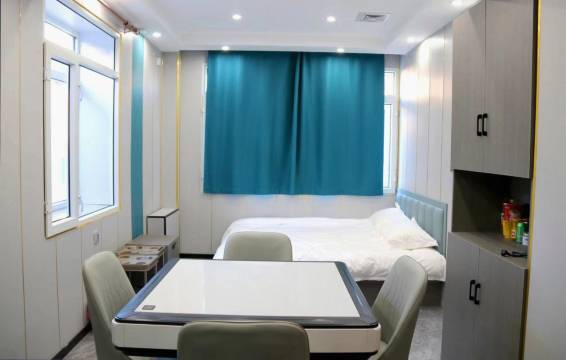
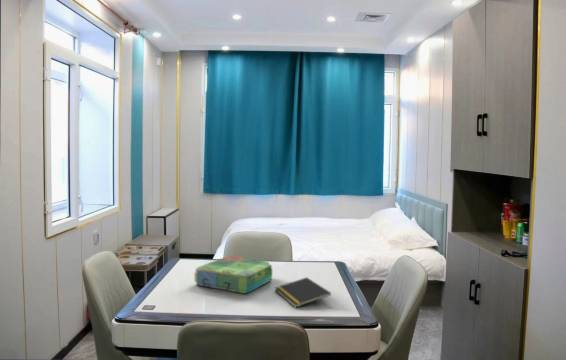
+ board game [193,255,273,294]
+ notepad [274,276,332,309]
